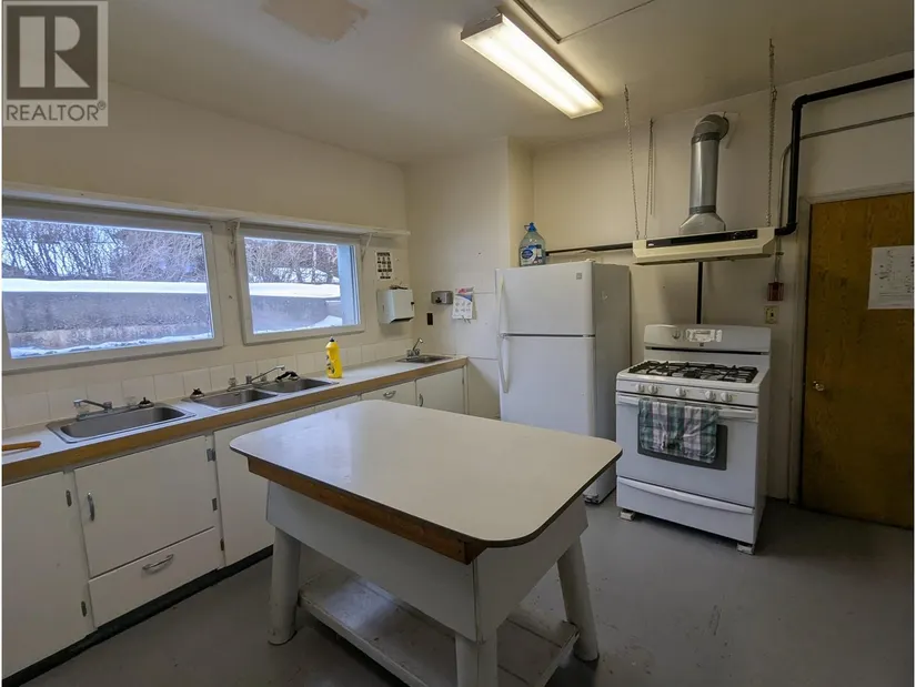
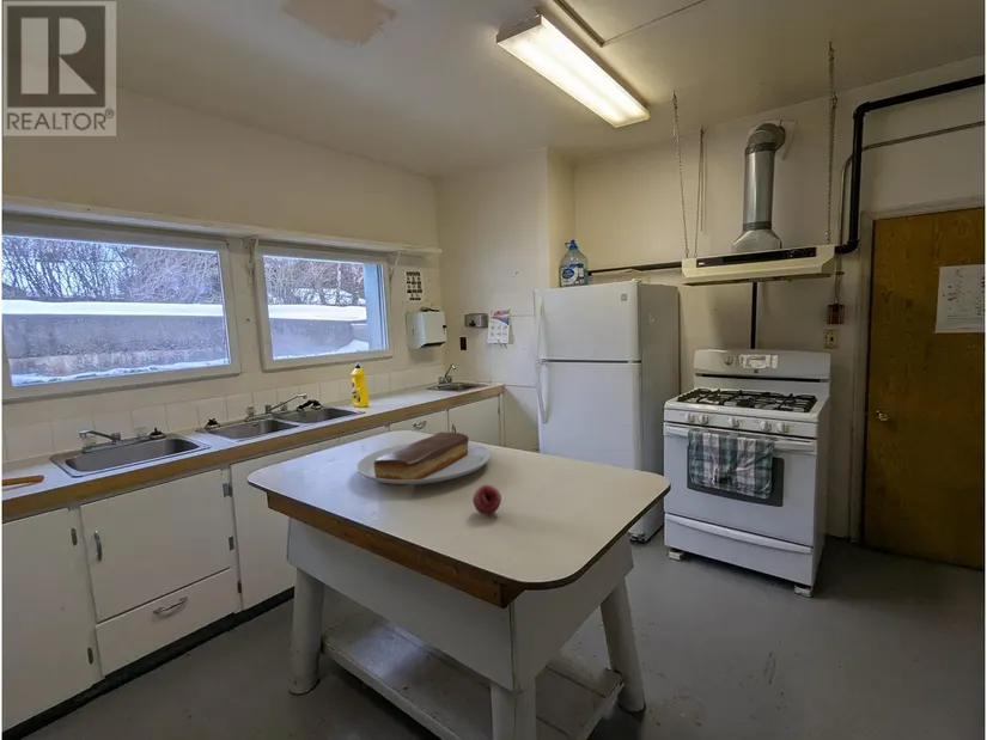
+ fruit [471,484,502,515]
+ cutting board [357,432,492,487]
